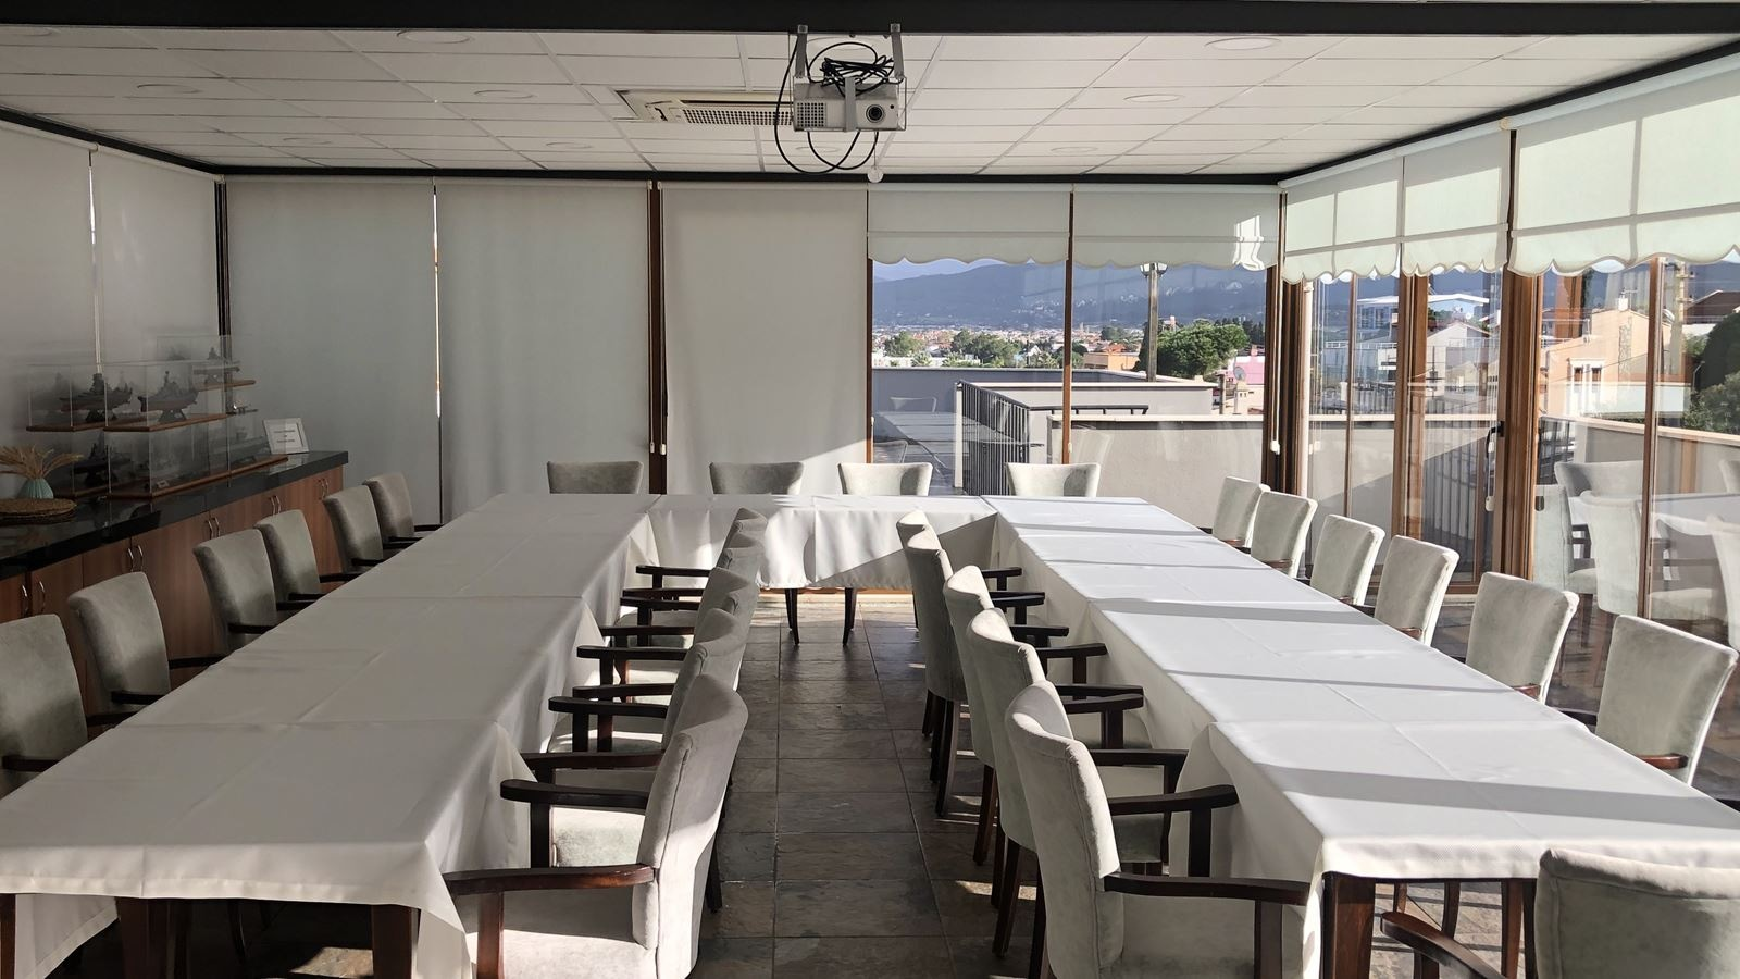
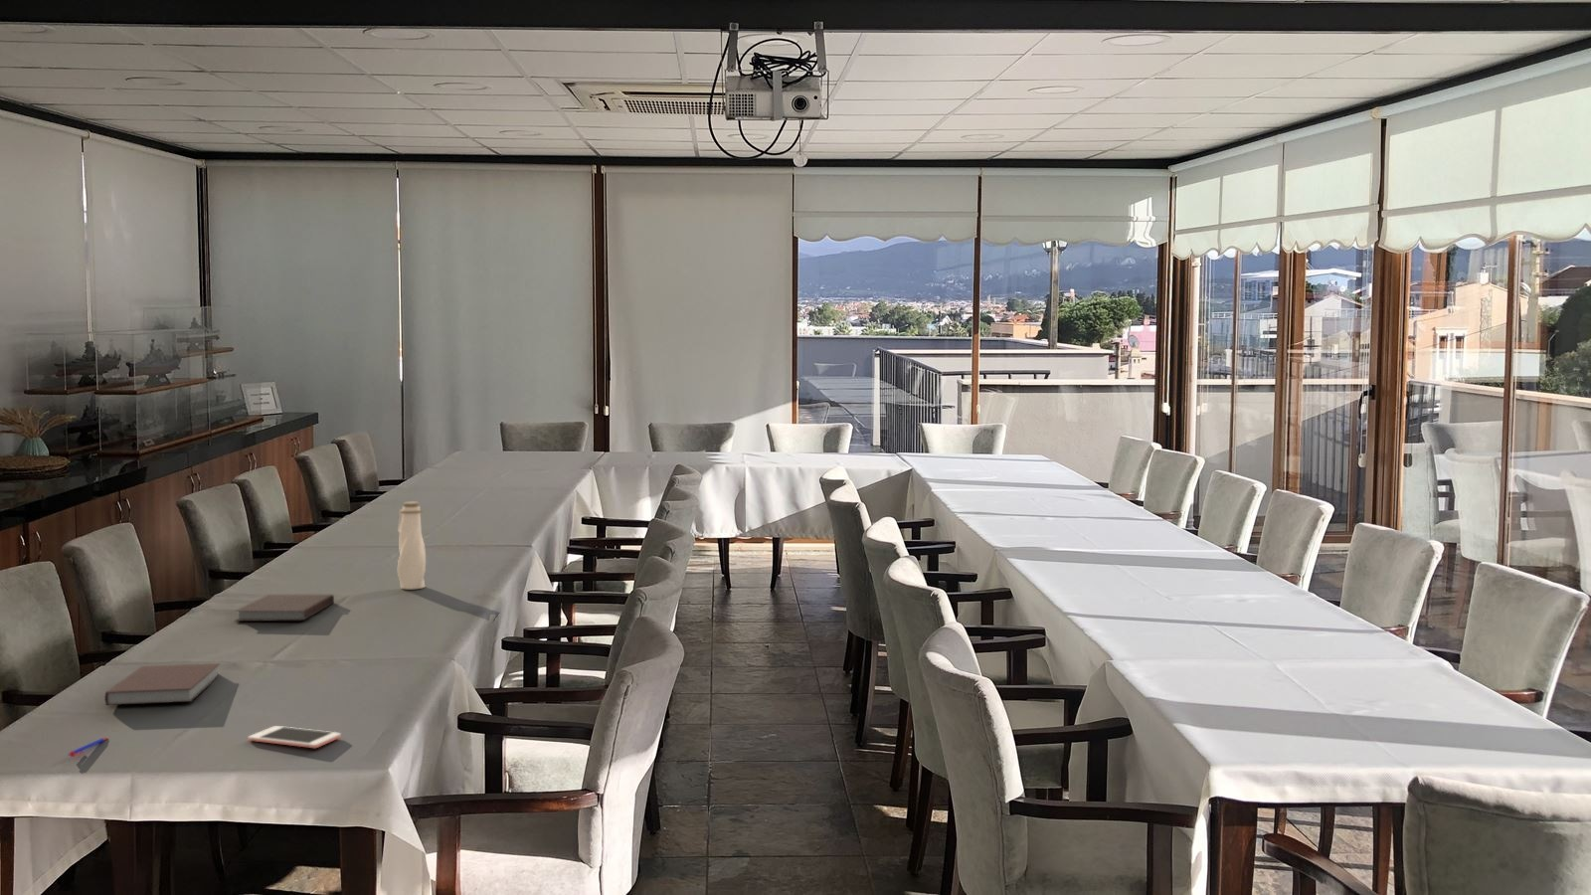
+ cell phone [247,725,342,749]
+ notebook [104,662,222,706]
+ water bottle [397,501,426,590]
+ pen [68,735,108,757]
+ notebook [233,593,335,623]
